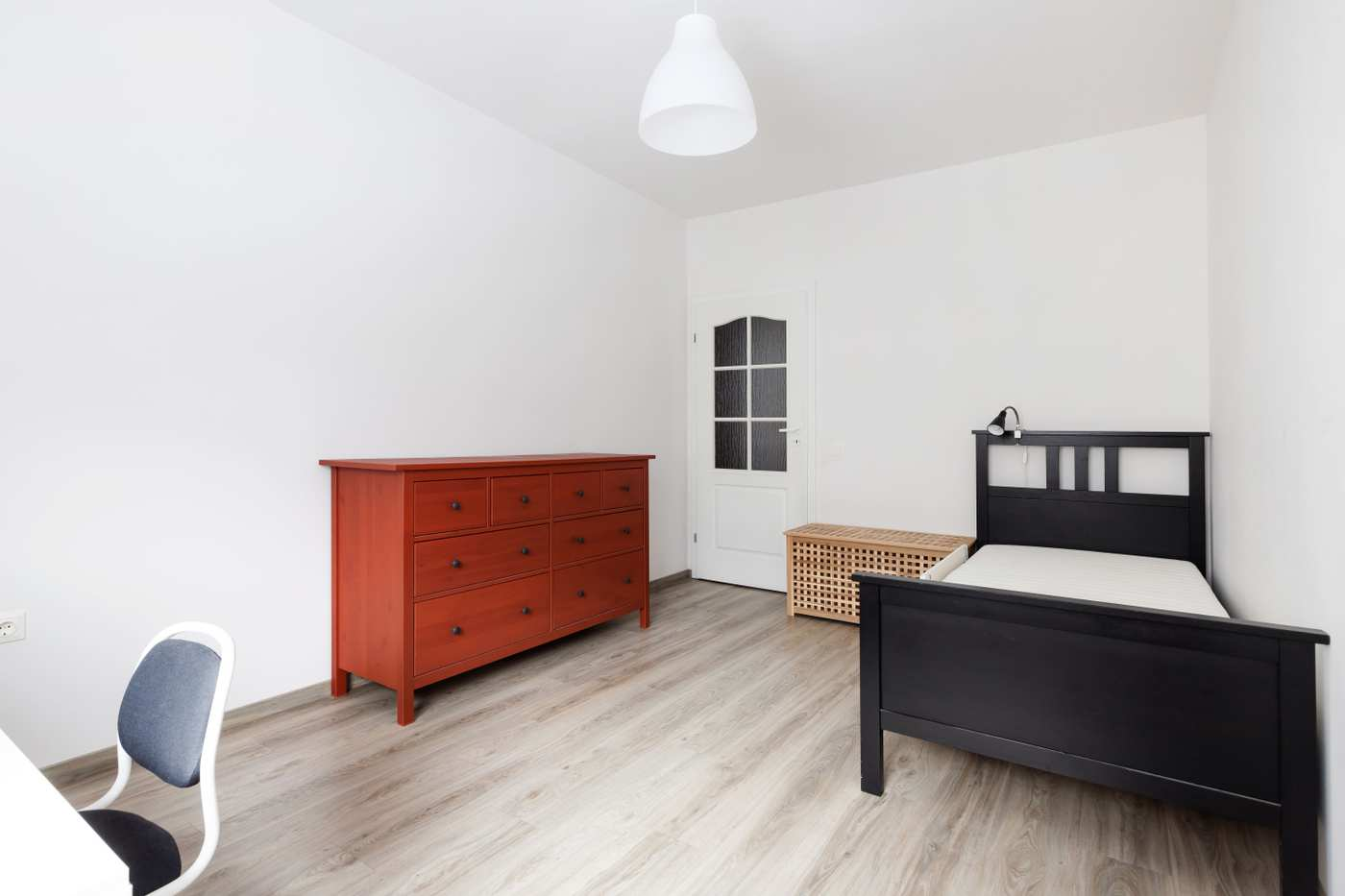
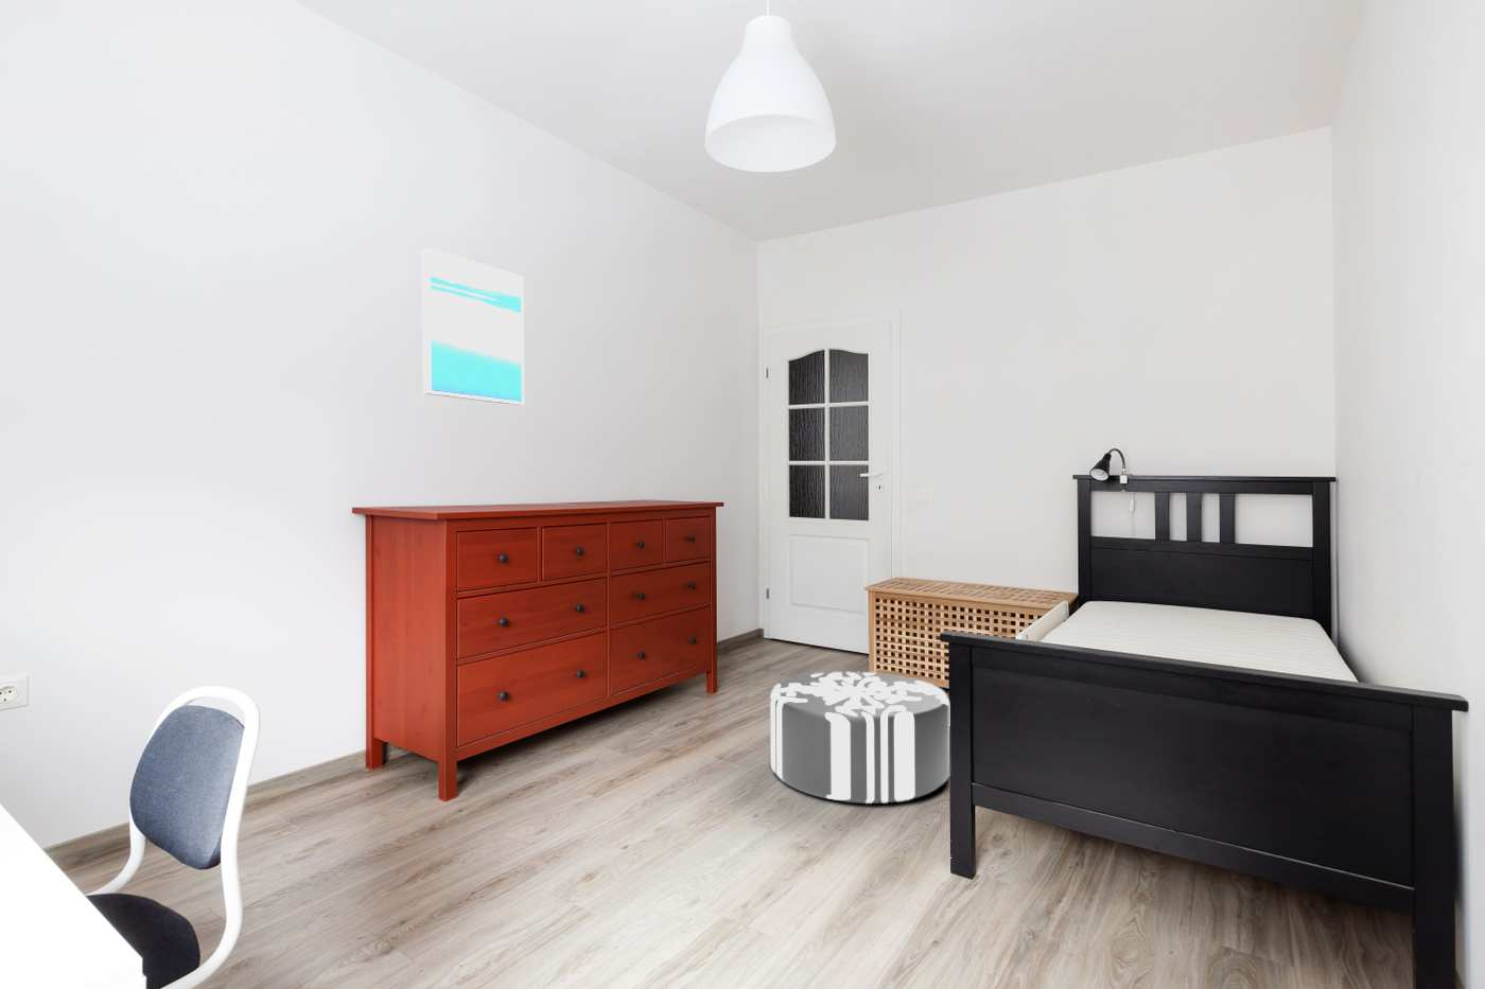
+ pouf [770,671,951,805]
+ wall art [422,247,526,406]
